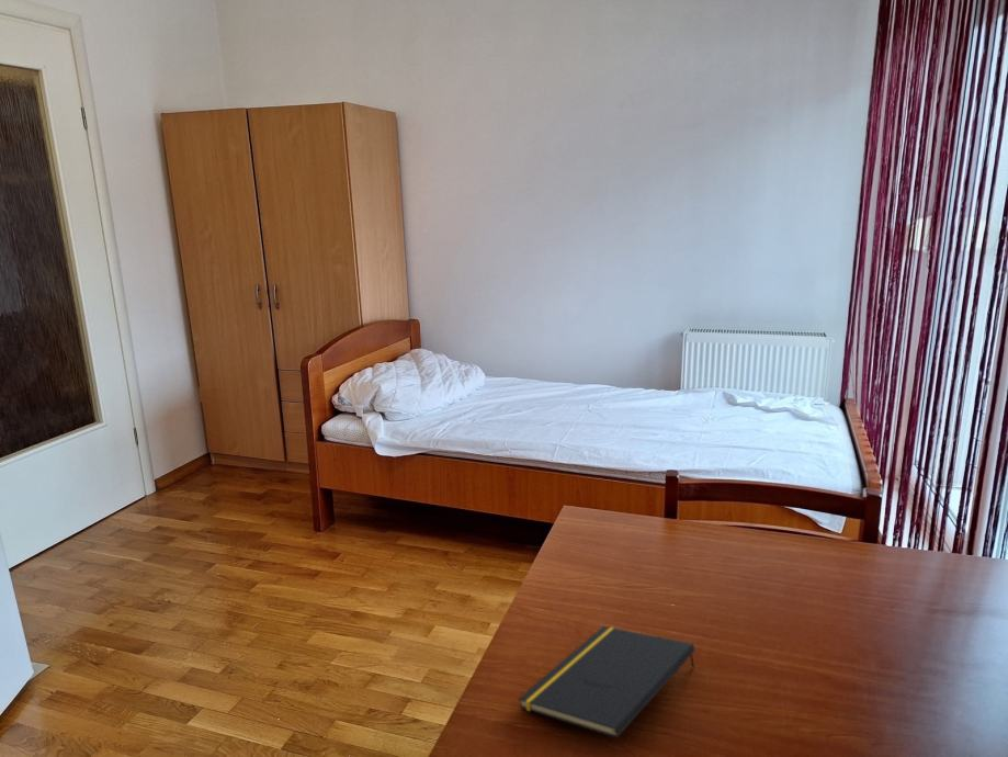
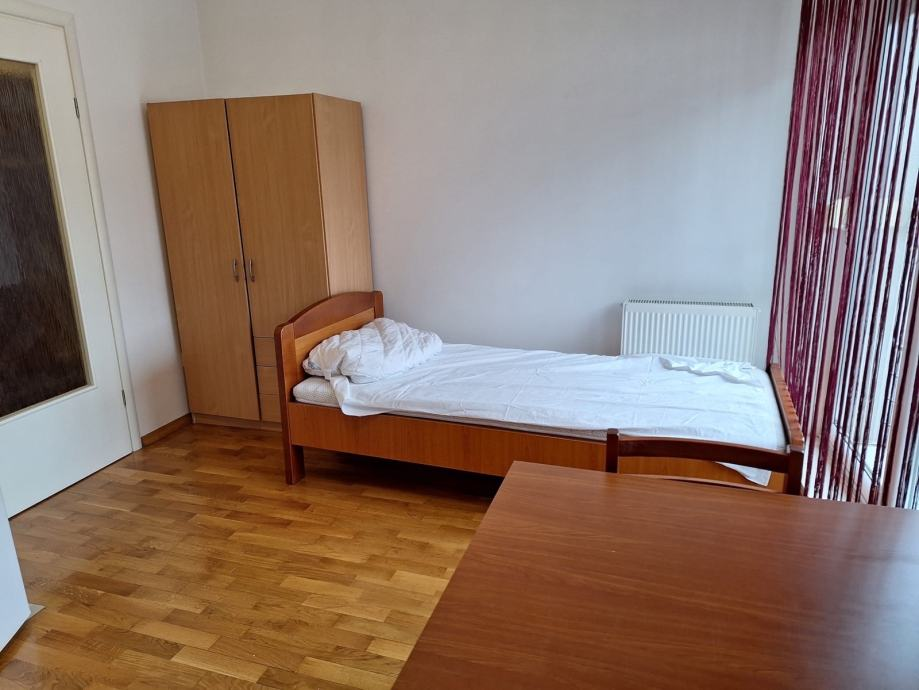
- notepad [518,625,695,739]
